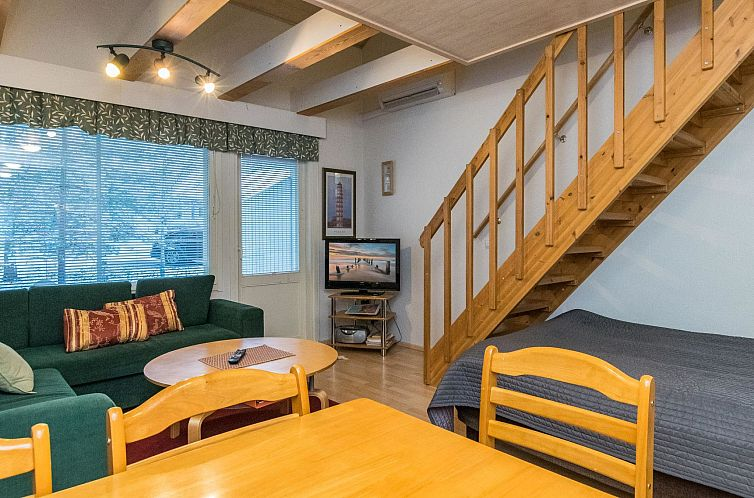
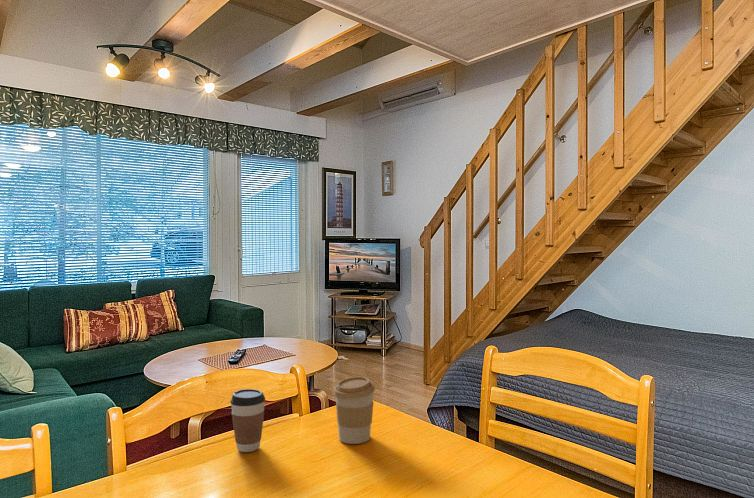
+ coffee cup [230,388,266,453]
+ coffee cup [332,375,376,445]
